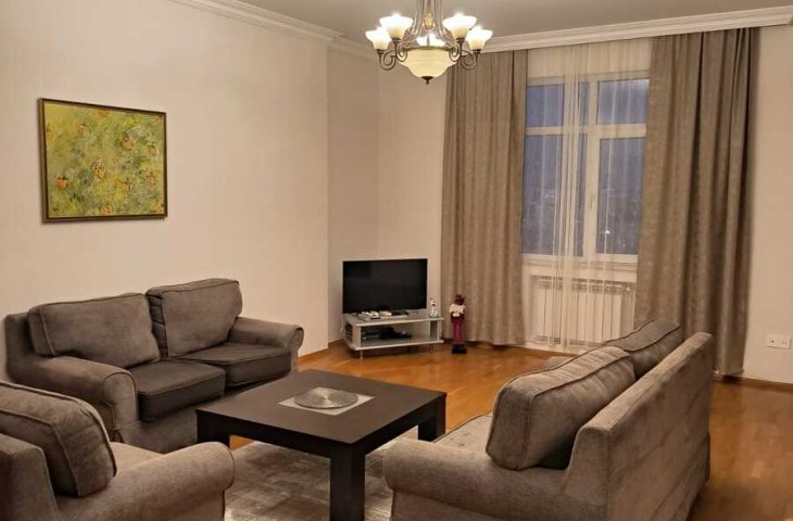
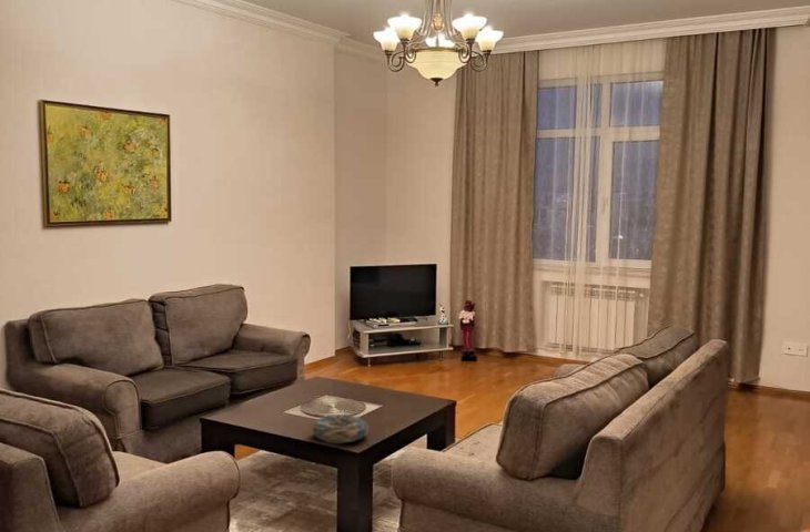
+ decorative bowl [311,413,369,444]
